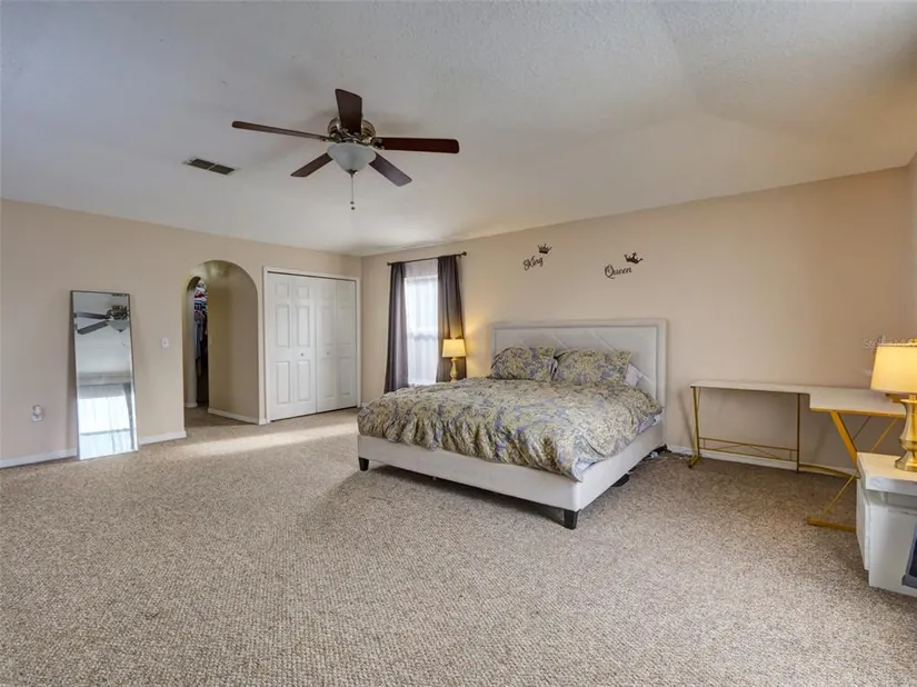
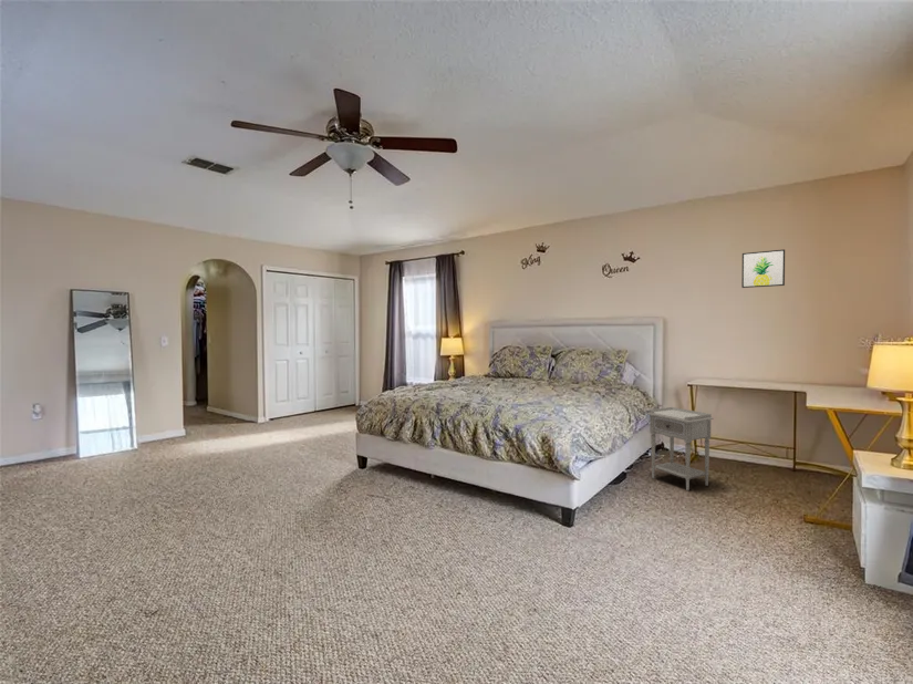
+ wall art [740,248,786,289]
+ nightstand [646,406,715,491]
